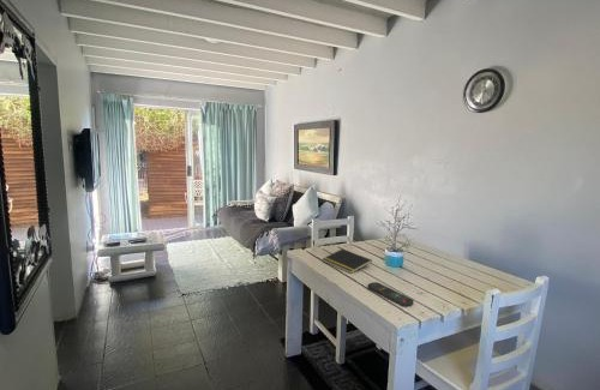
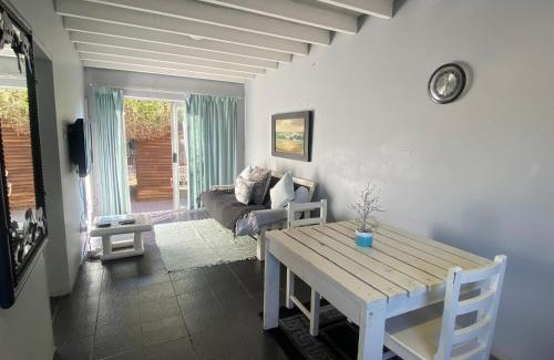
- remote control [367,281,415,308]
- notepad [322,248,373,275]
